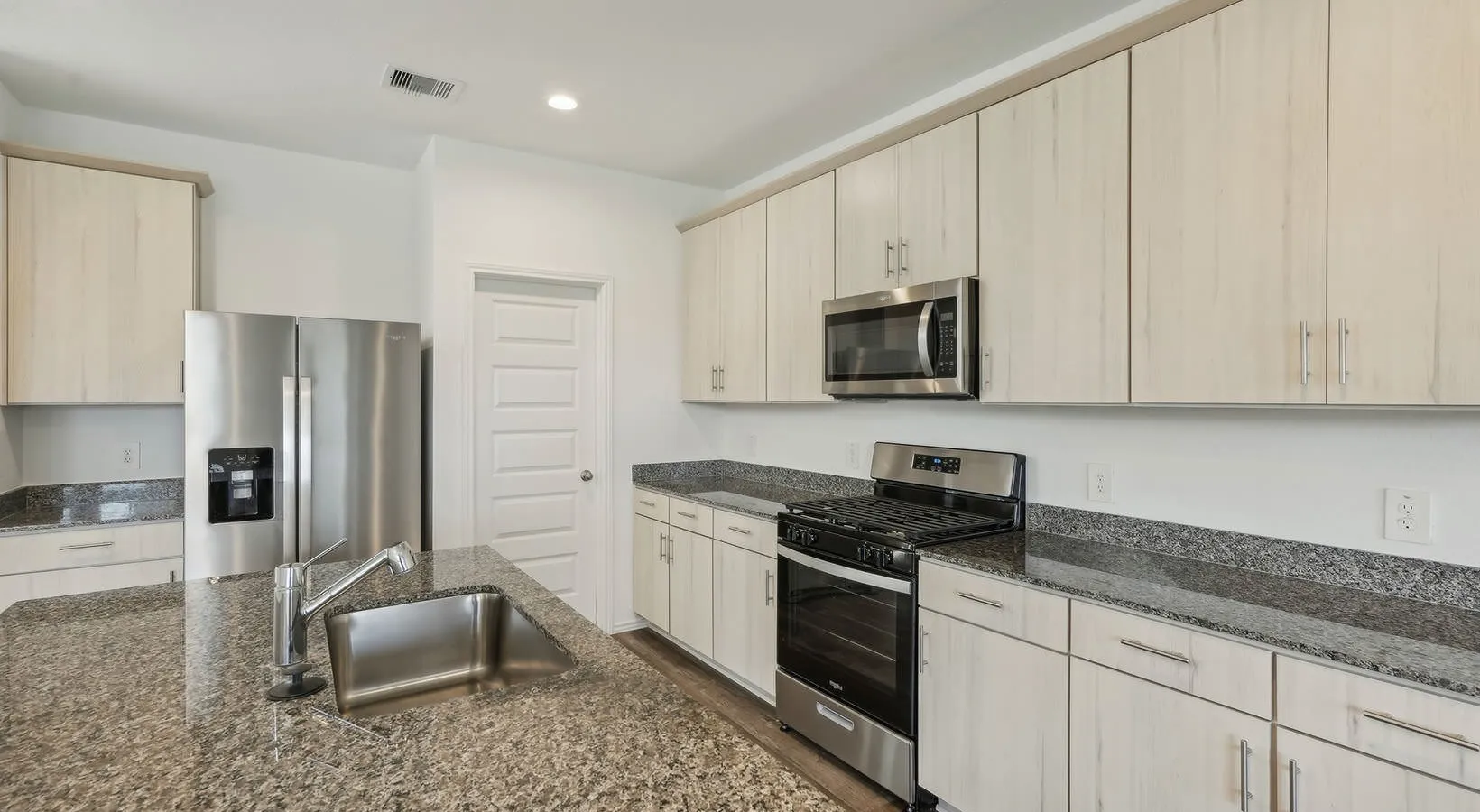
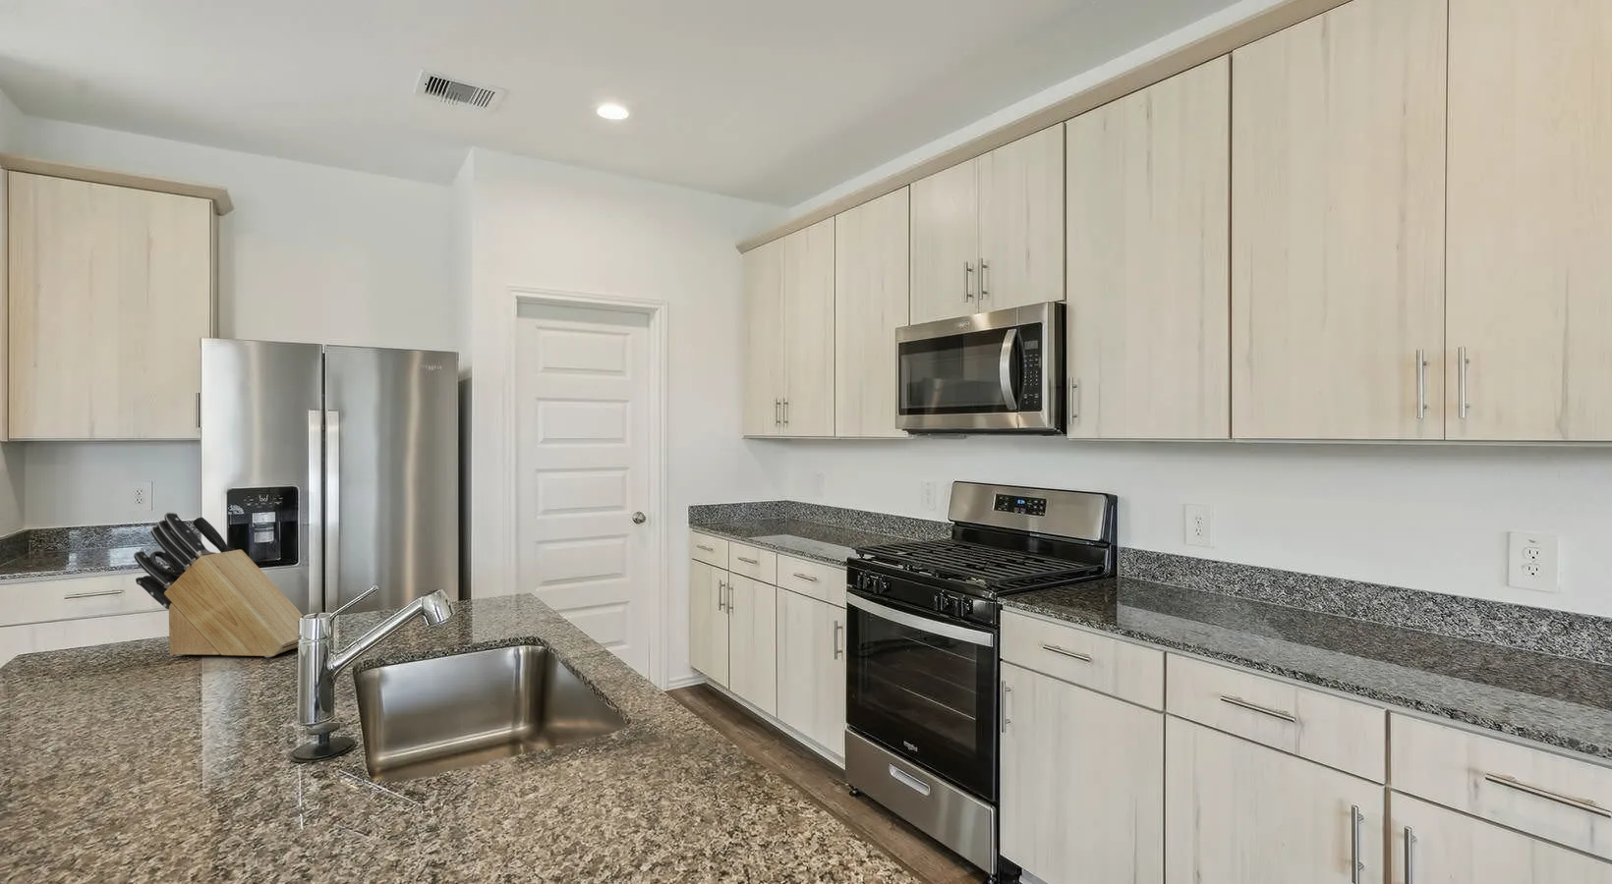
+ knife block [133,511,304,658]
